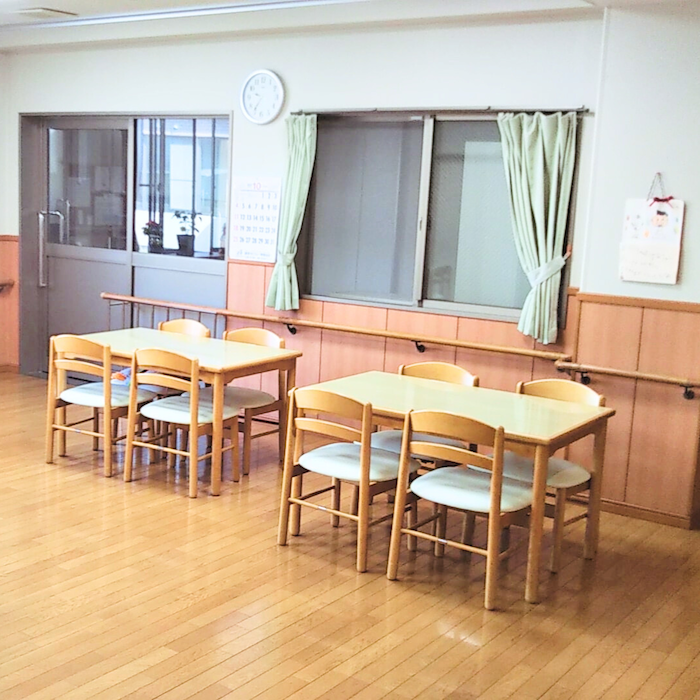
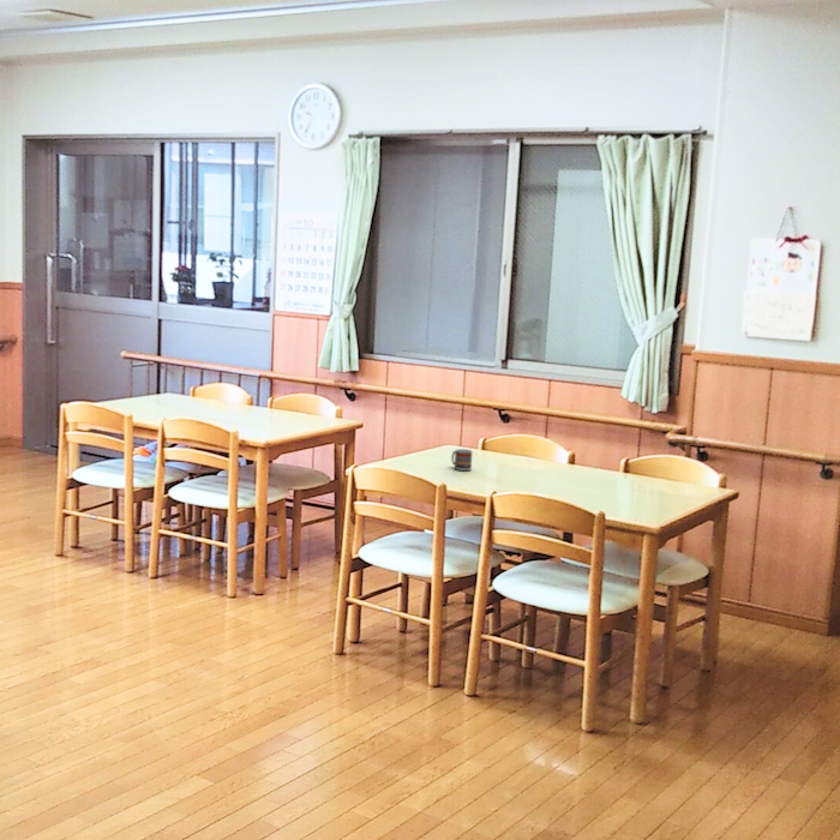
+ cup [450,448,474,472]
